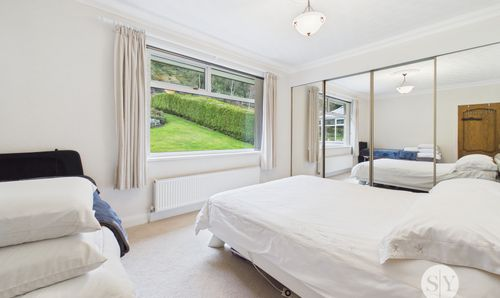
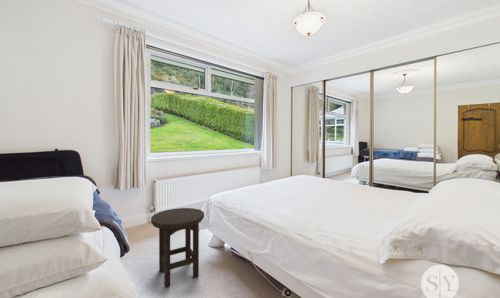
+ stool [150,207,205,288]
